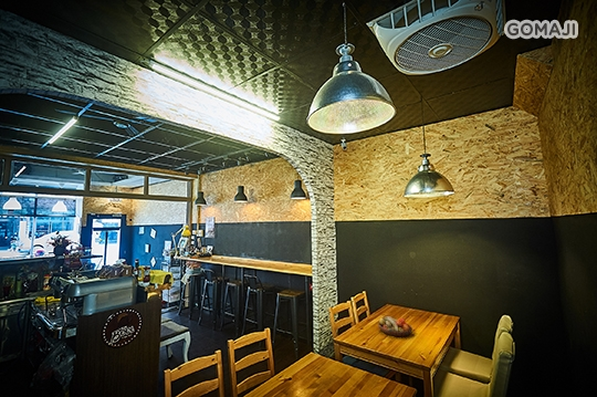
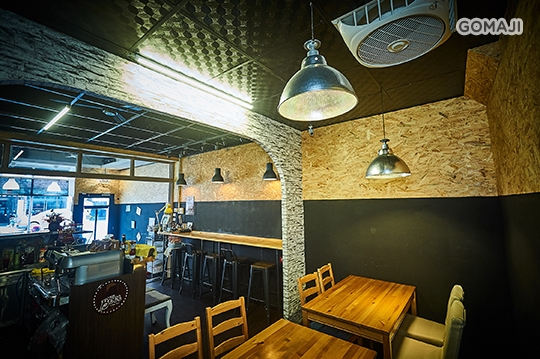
- fruit bowl [377,315,413,337]
